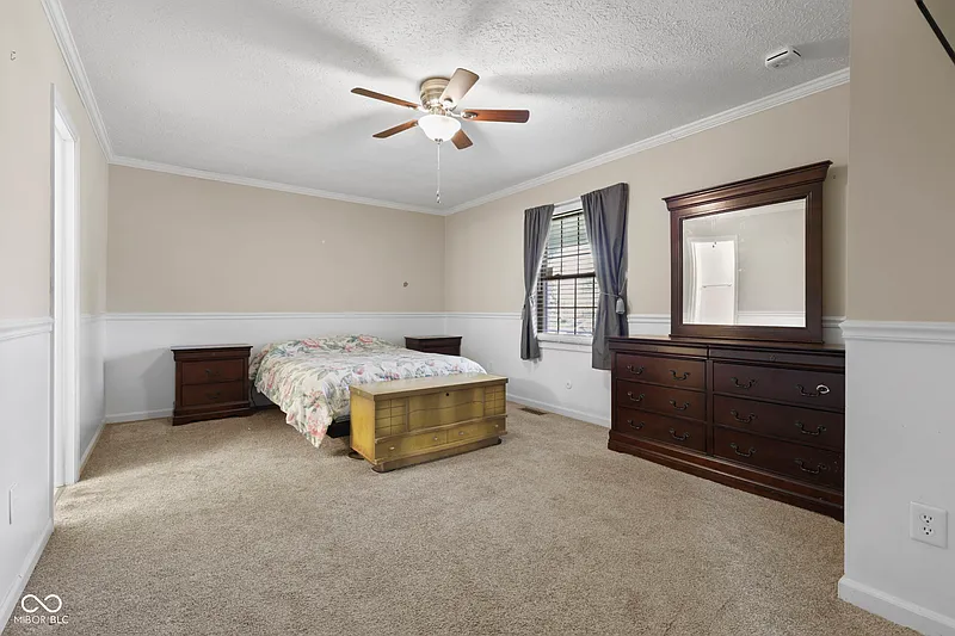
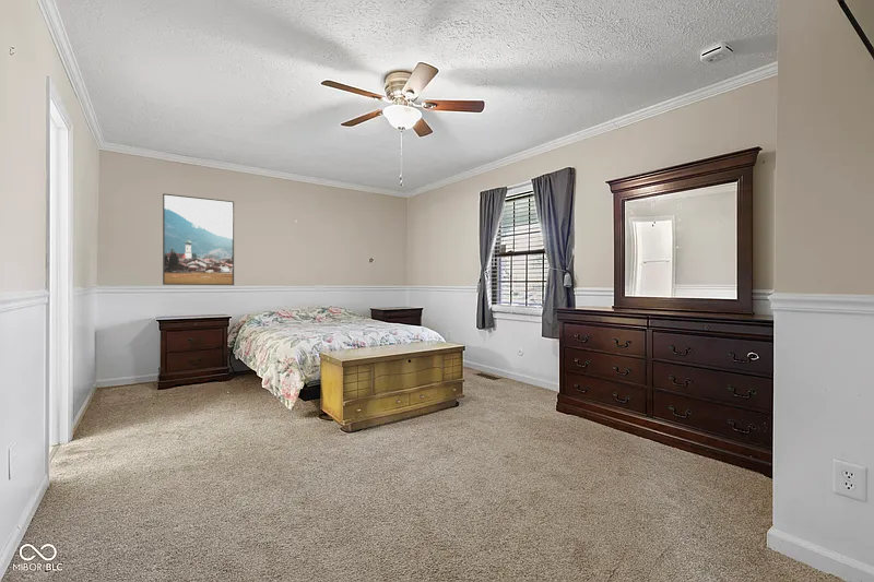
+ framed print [162,192,235,286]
